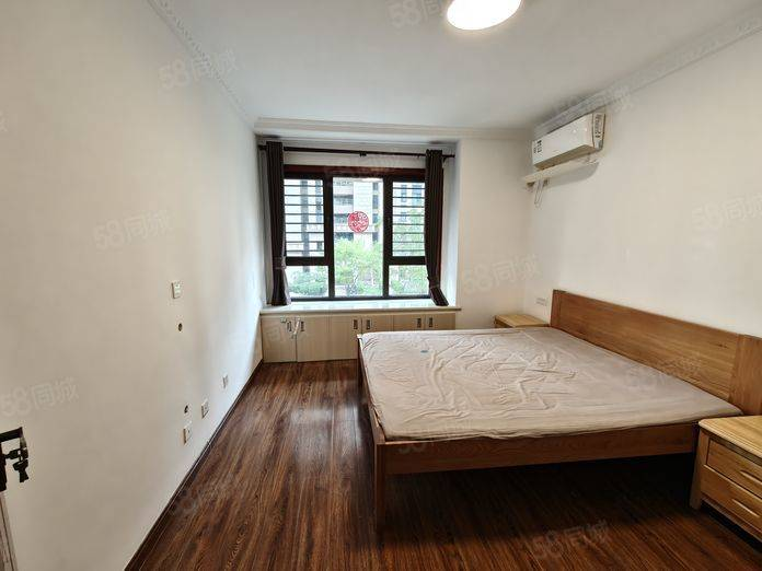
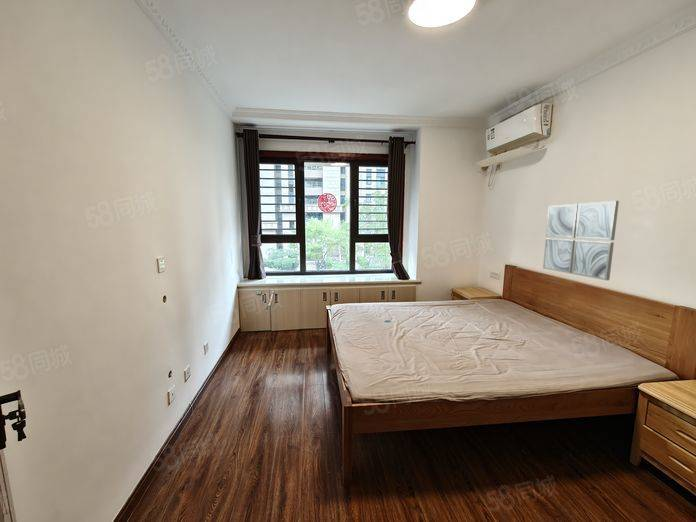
+ wall art [542,200,620,281]
